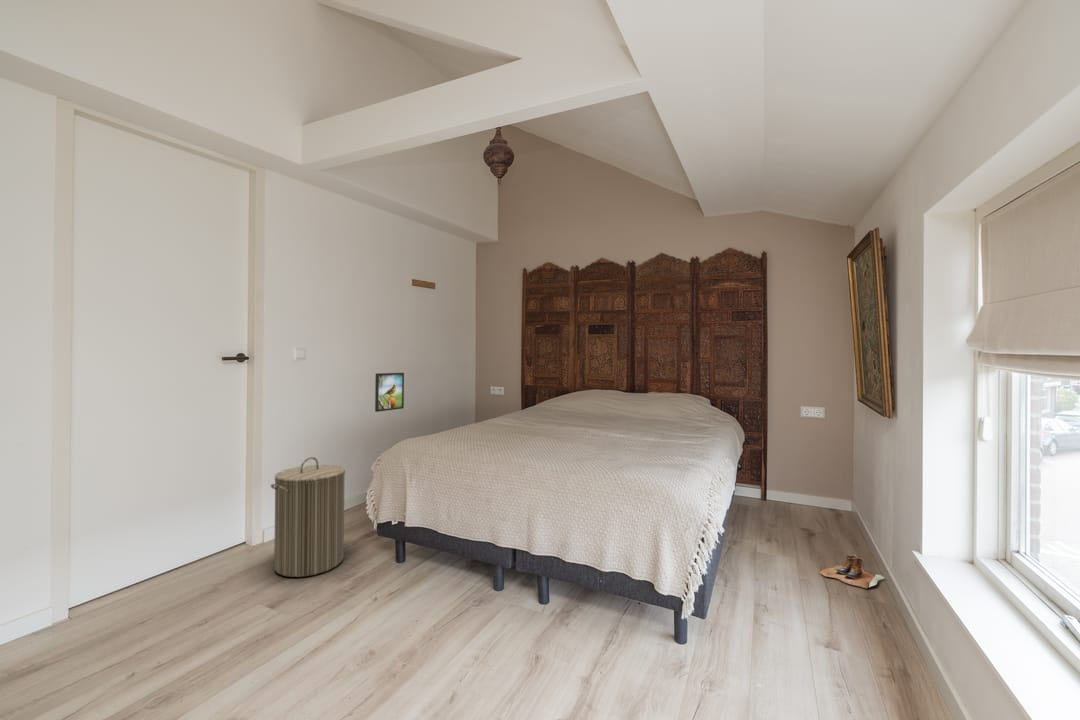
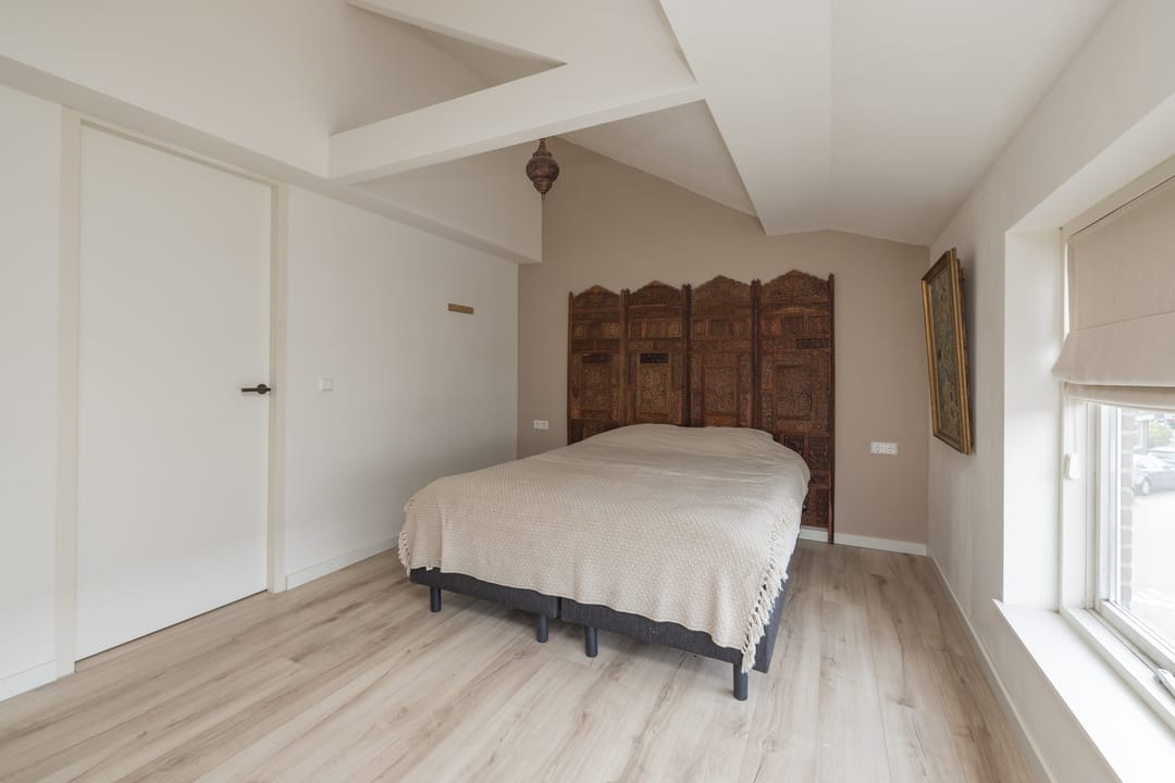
- boots [819,554,885,589]
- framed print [374,372,405,413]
- laundry hamper [270,456,346,578]
